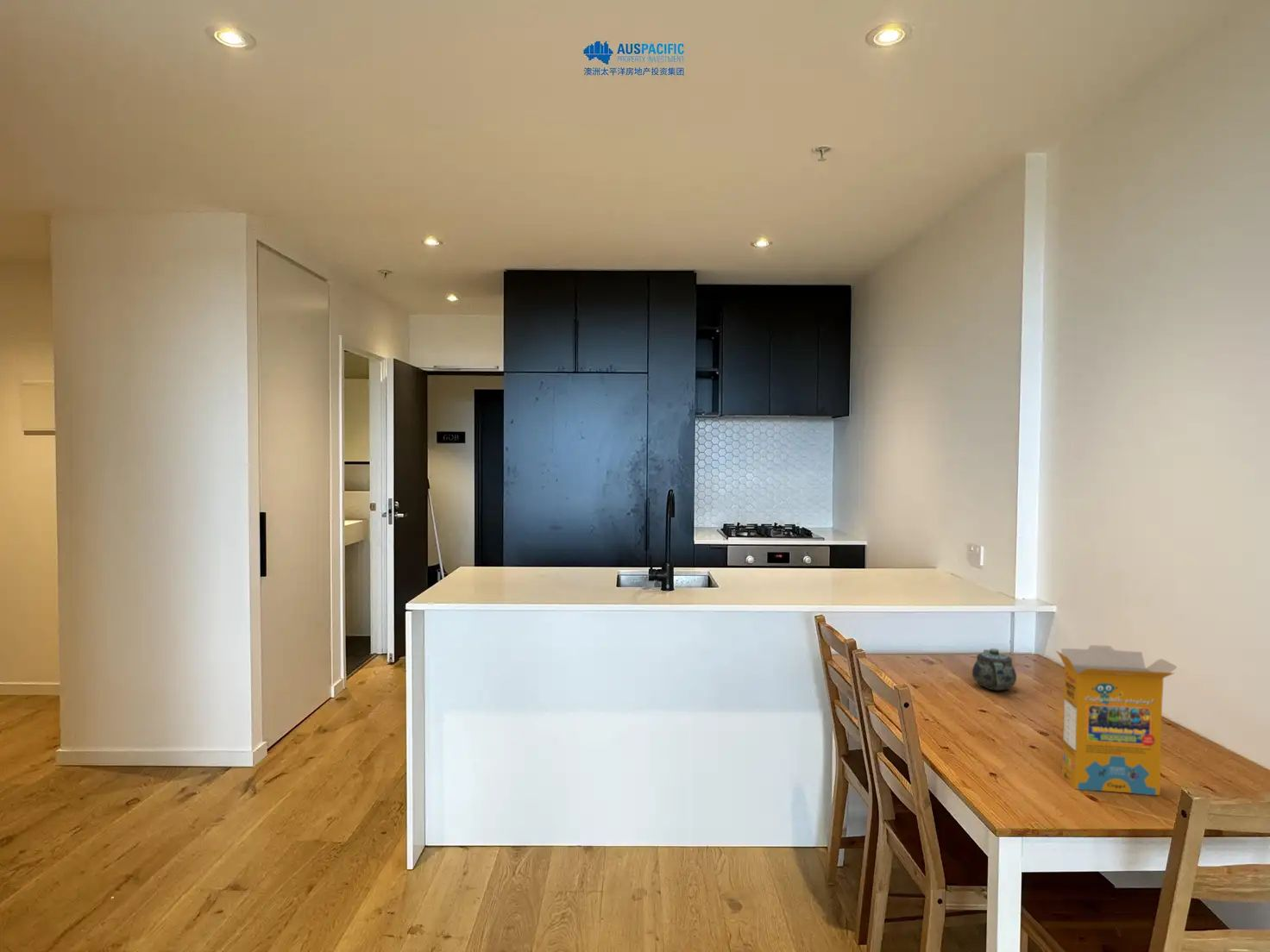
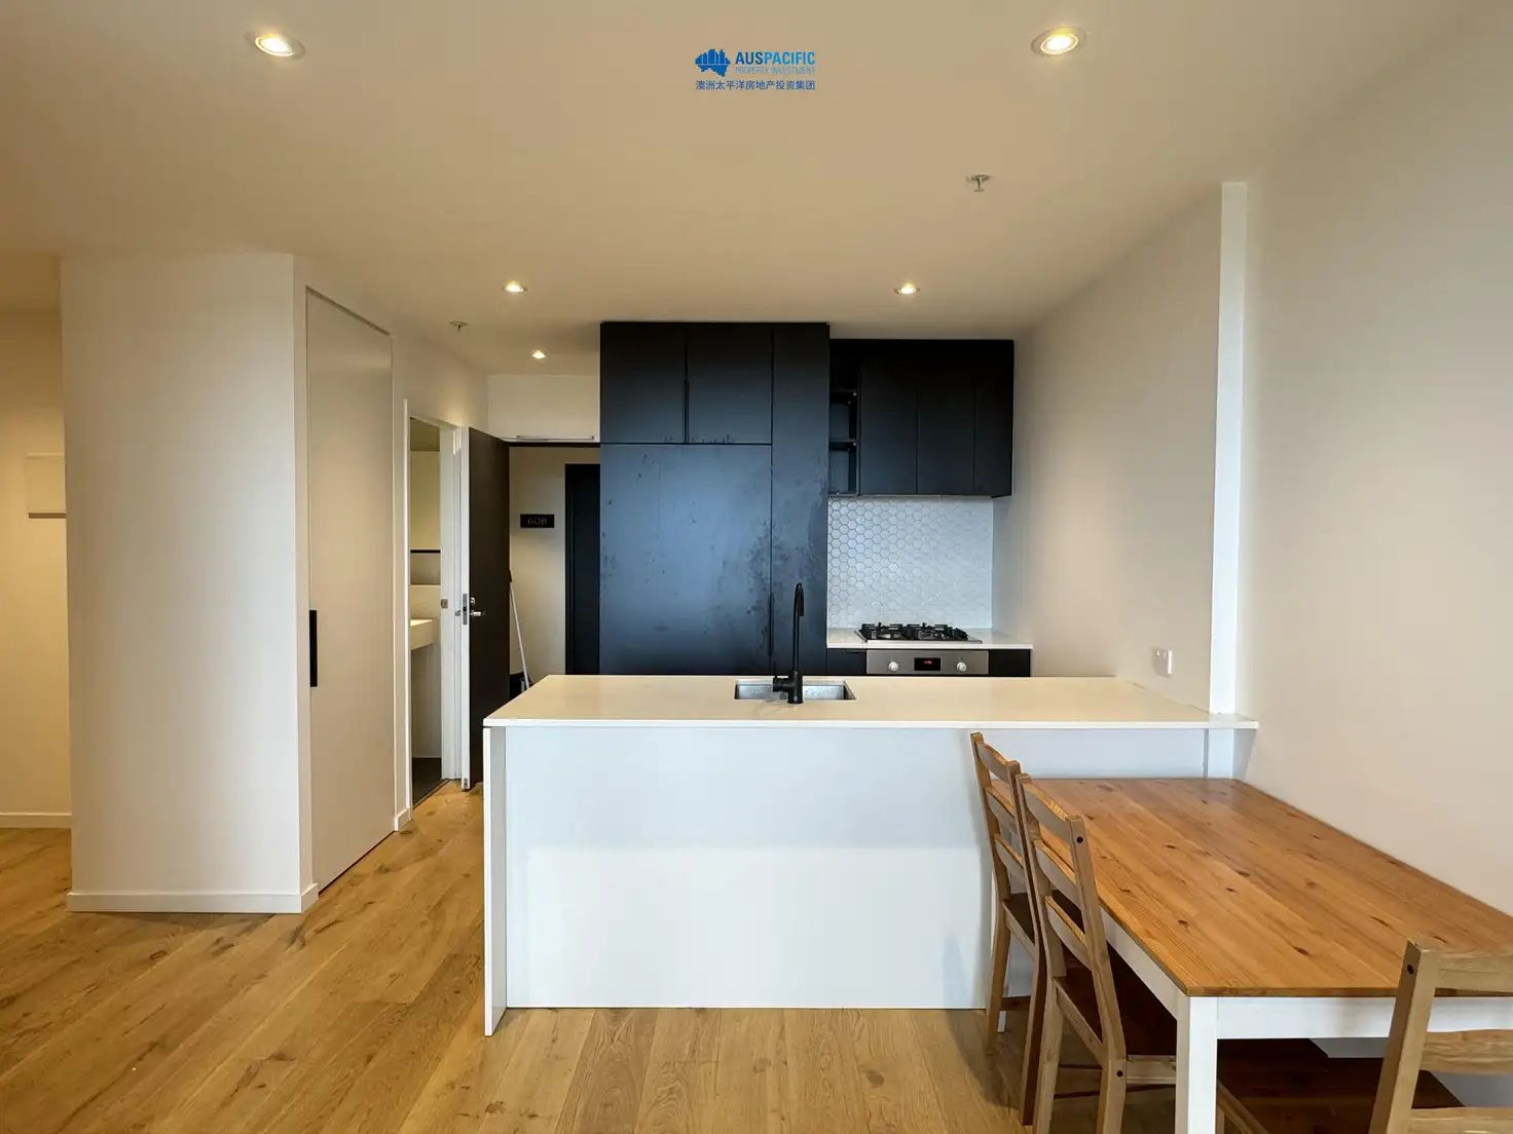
- chinaware [971,648,1017,691]
- cereal box [1055,644,1178,796]
